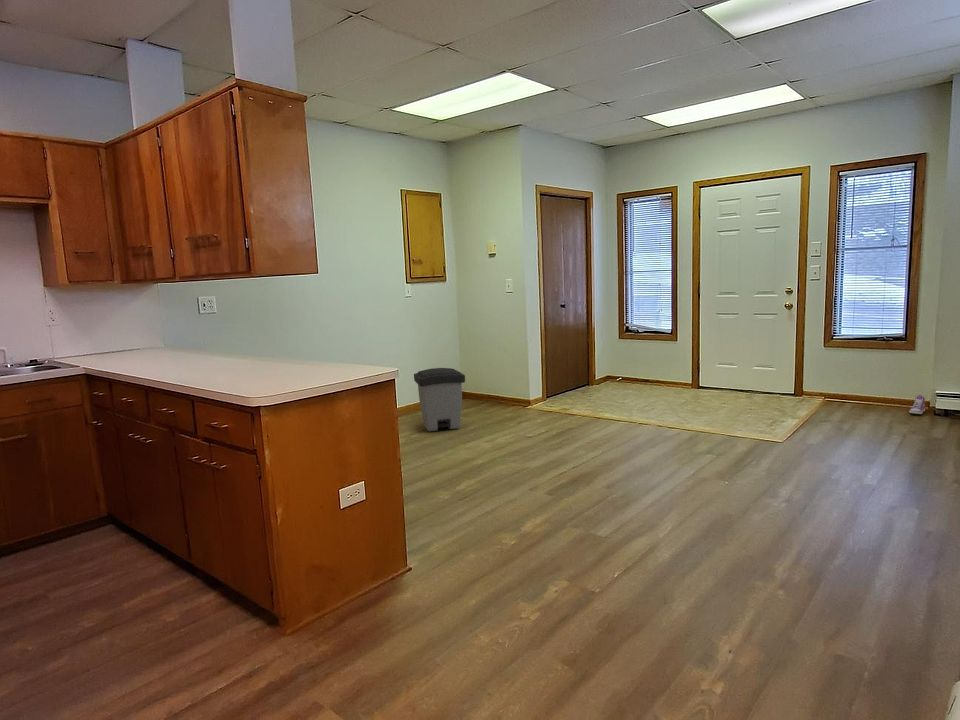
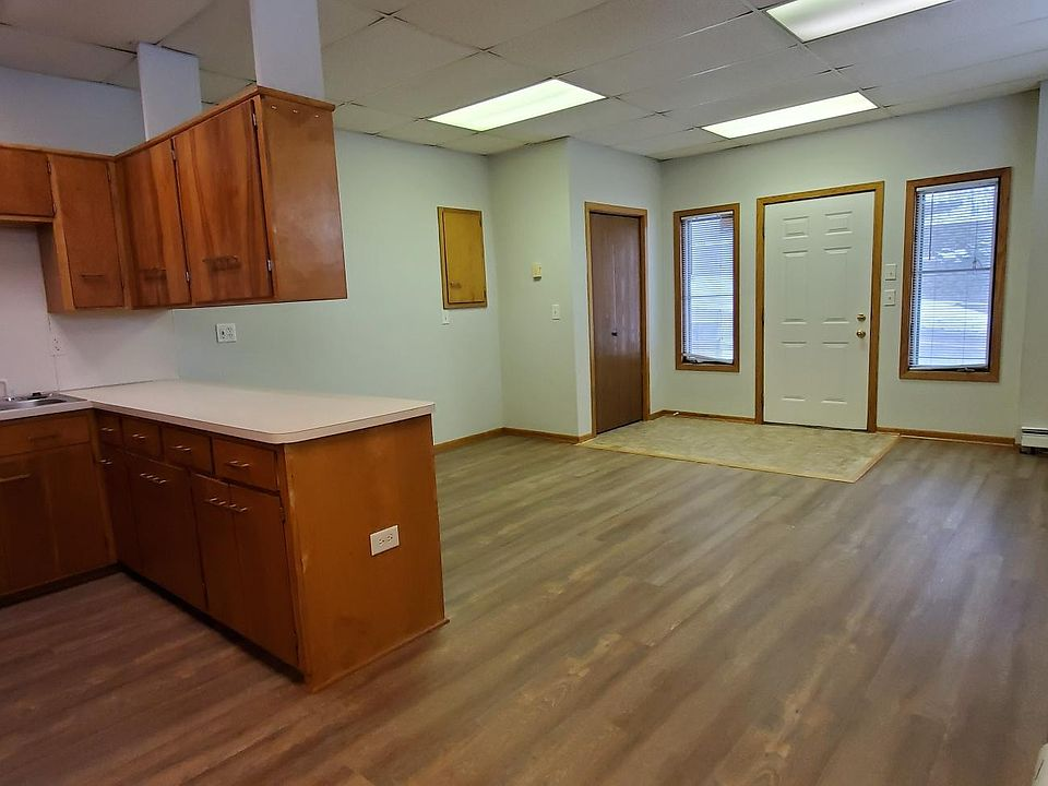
- trash can [413,367,466,432]
- sneaker [908,394,926,415]
